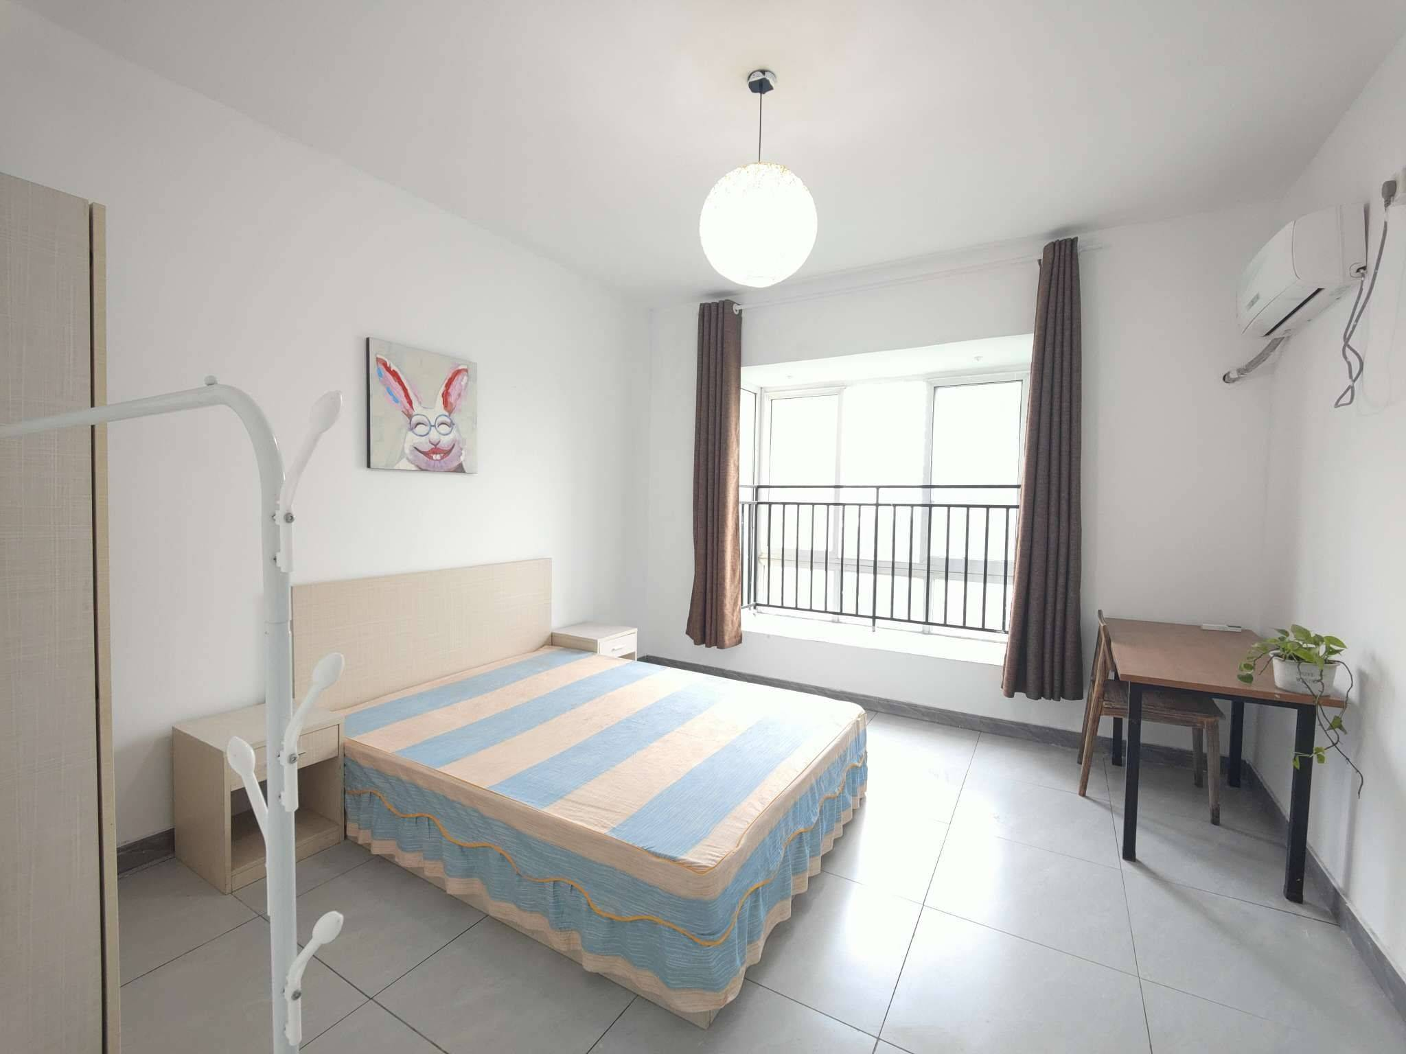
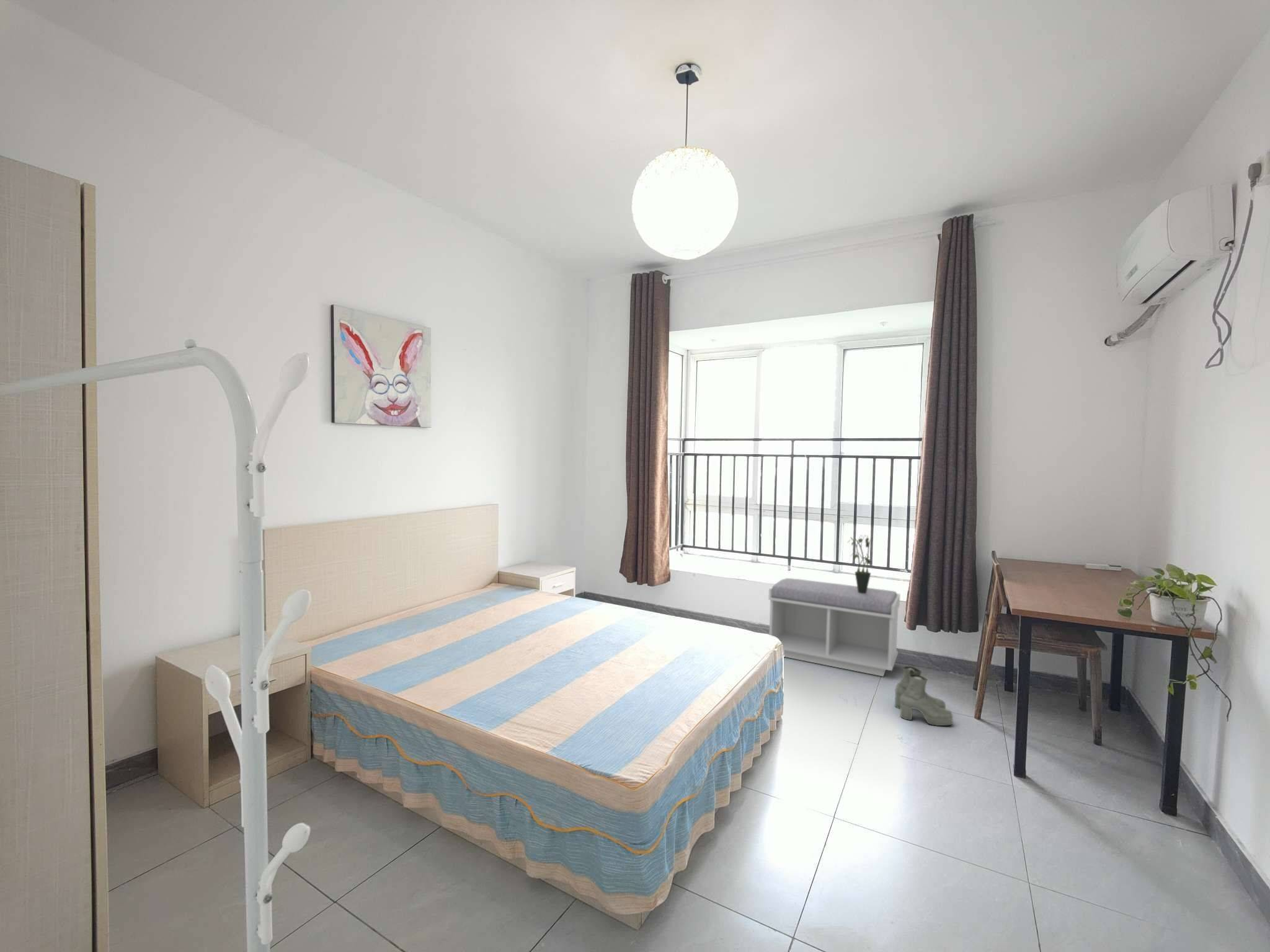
+ potted plant [846,534,871,593]
+ bench [768,578,901,677]
+ boots [894,666,953,726]
